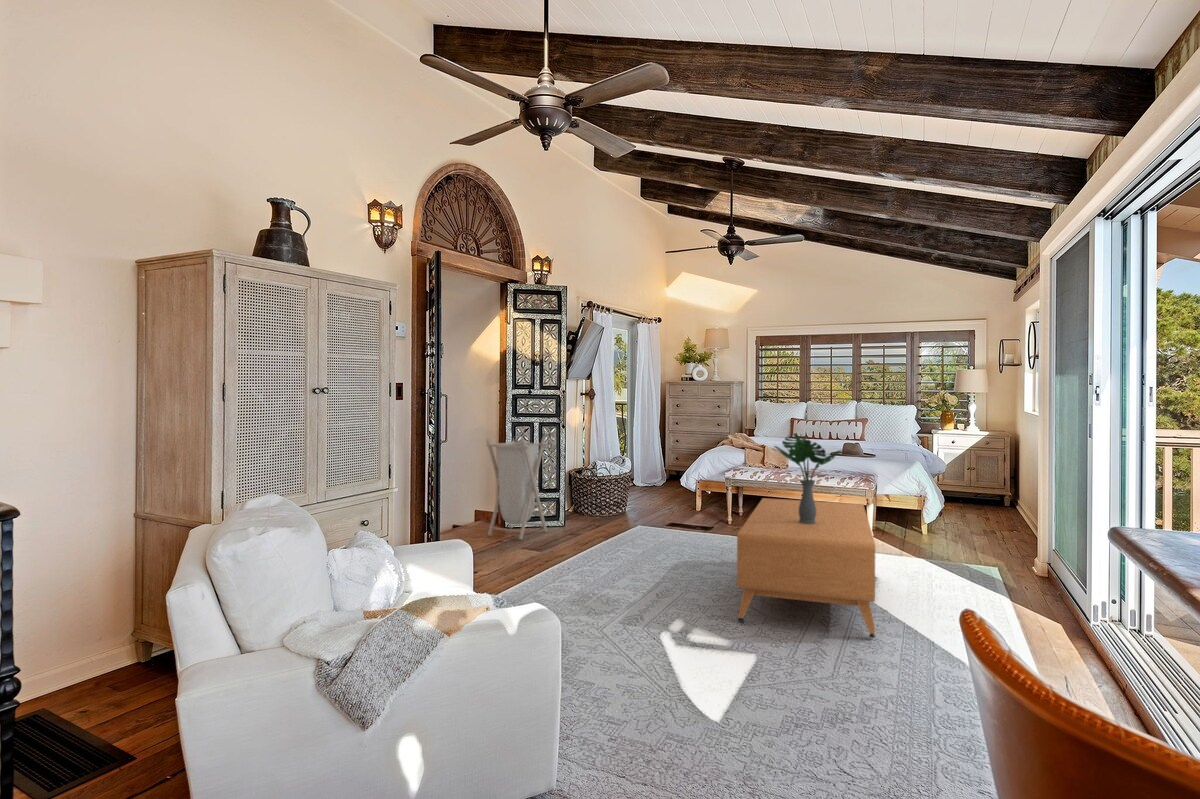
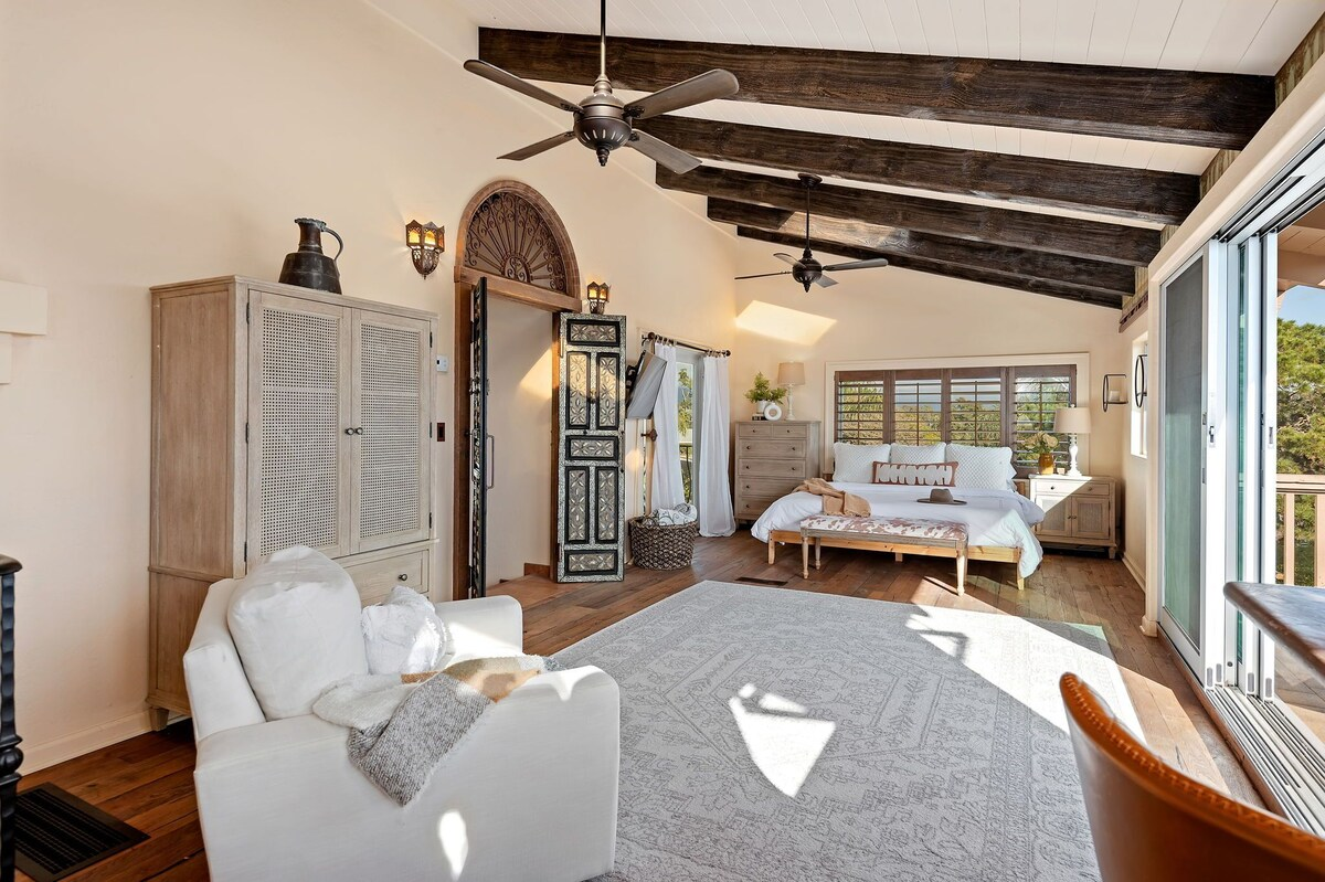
- laundry hamper [485,437,548,541]
- coffee table [736,432,876,639]
